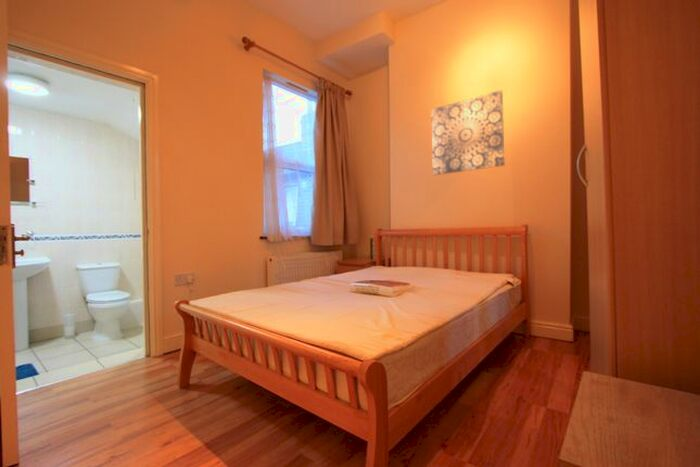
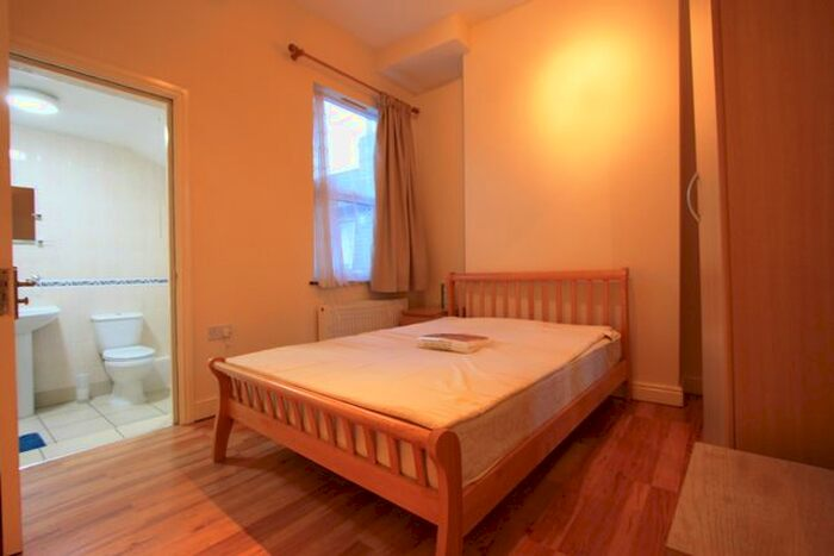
- wall art [430,89,506,176]
